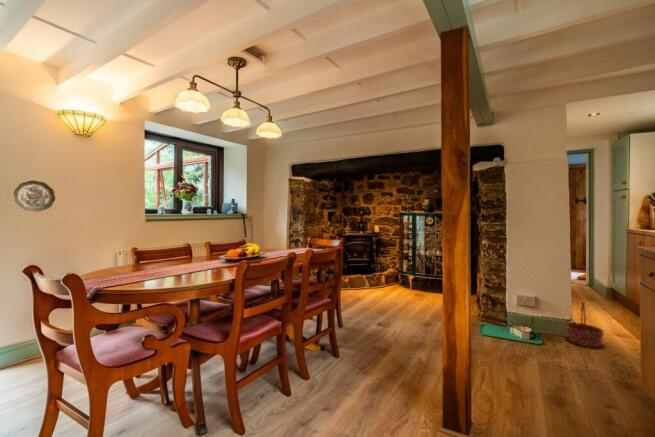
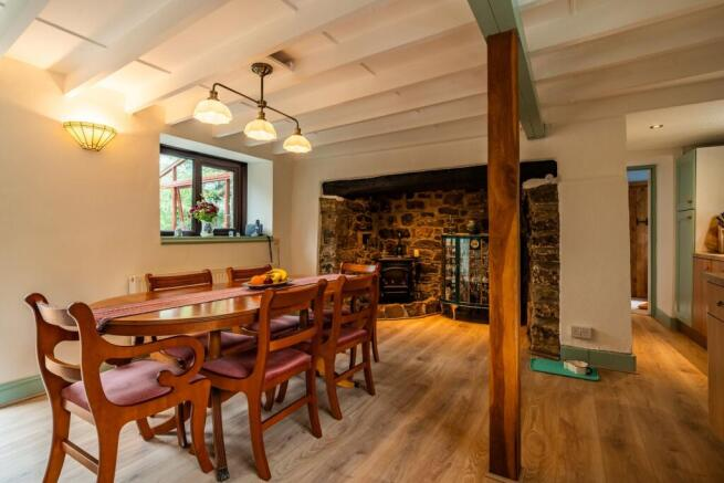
- decorative plate [13,179,56,213]
- basket [564,301,605,348]
